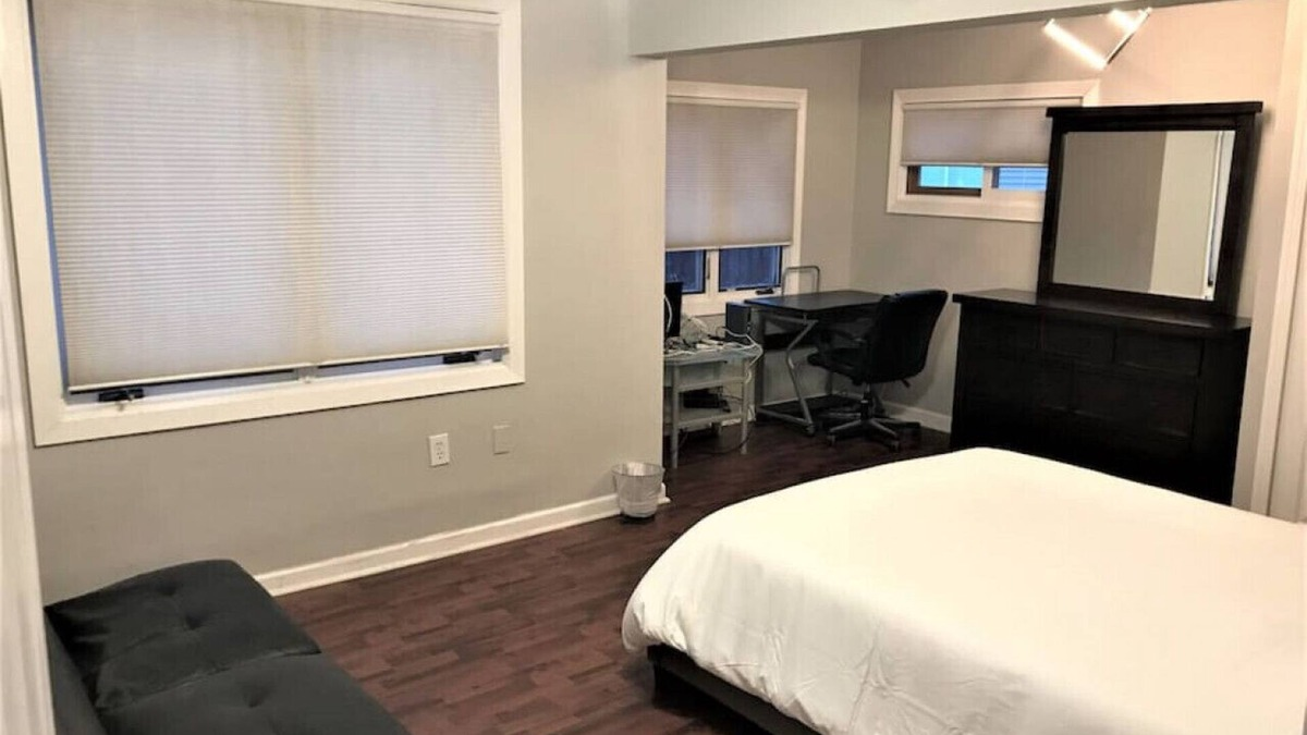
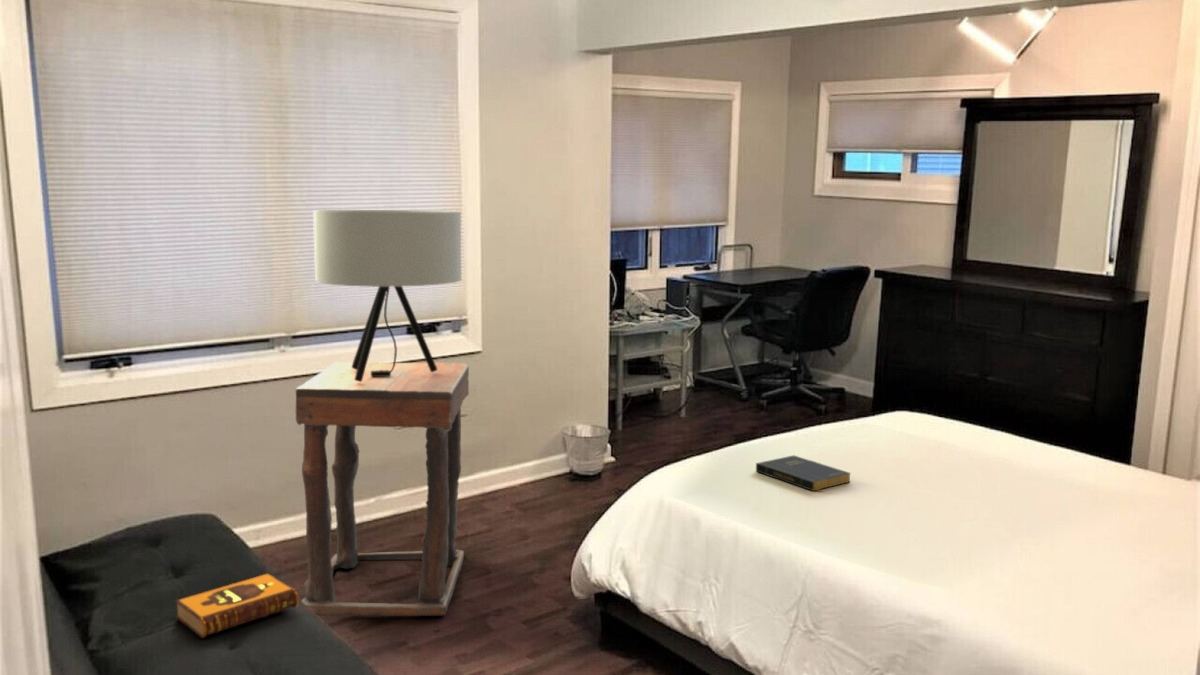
+ hardback book [174,572,300,639]
+ book [755,454,852,492]
+ side table [295,361,470,617]
+ table lamp [312,209,462,382]
